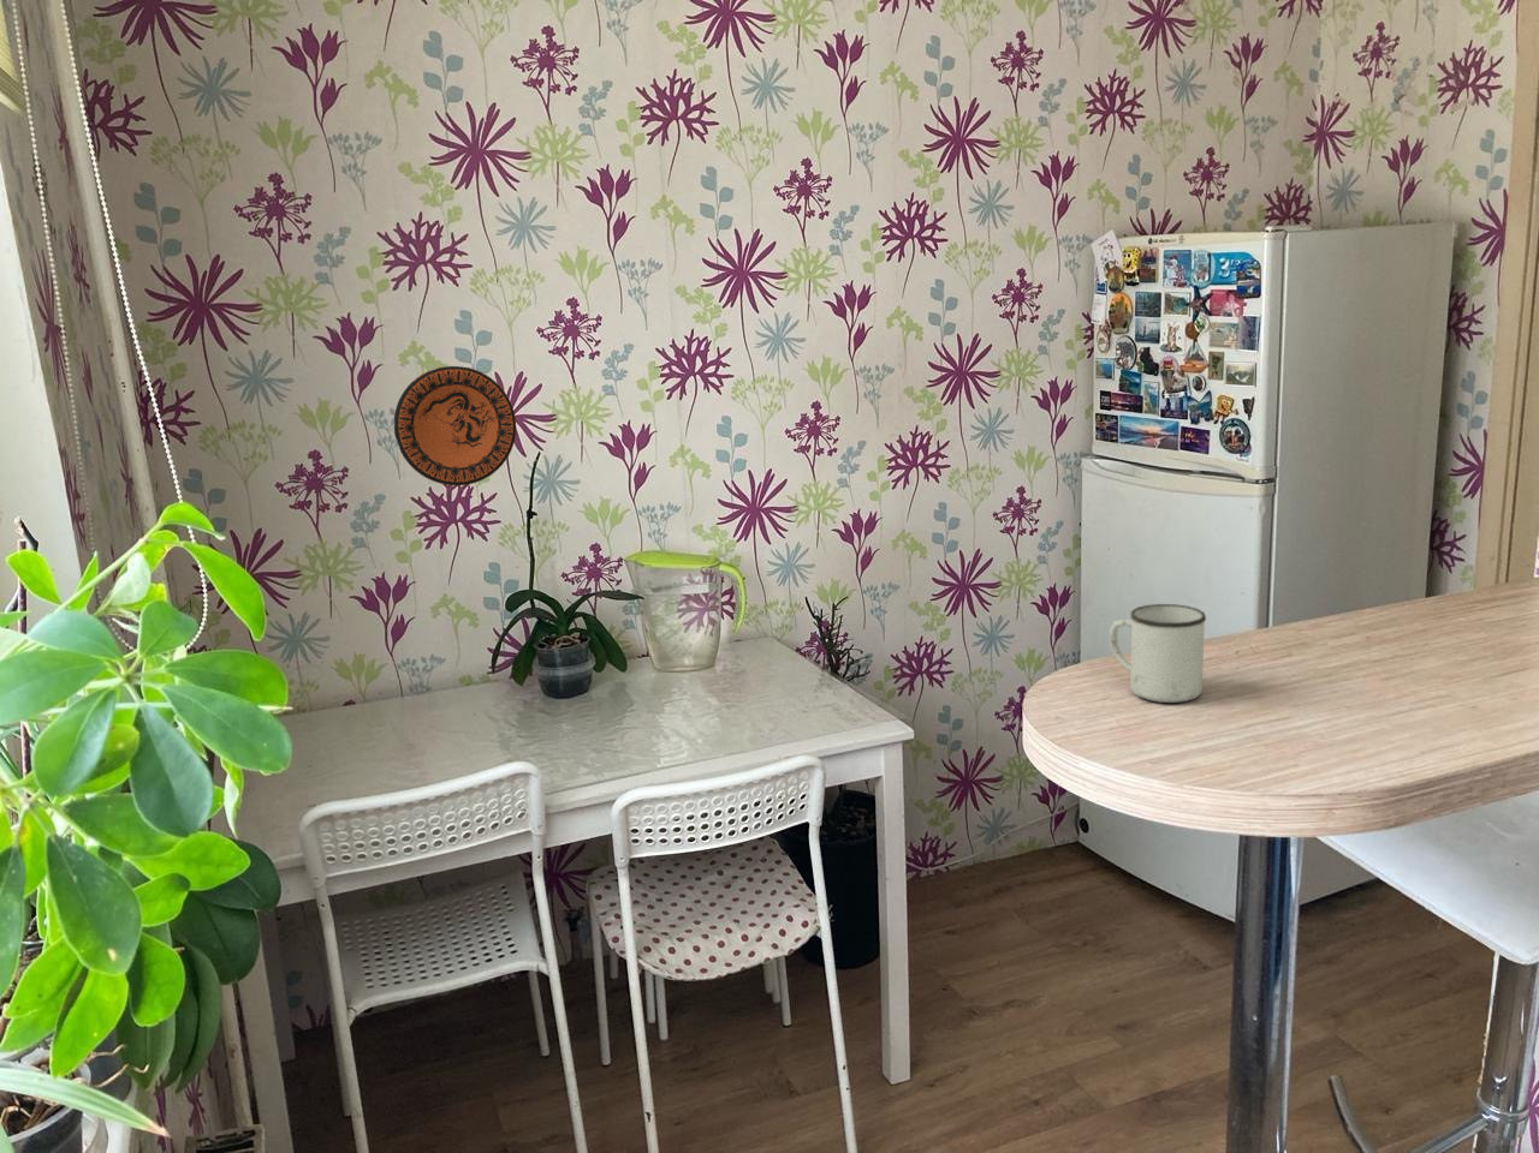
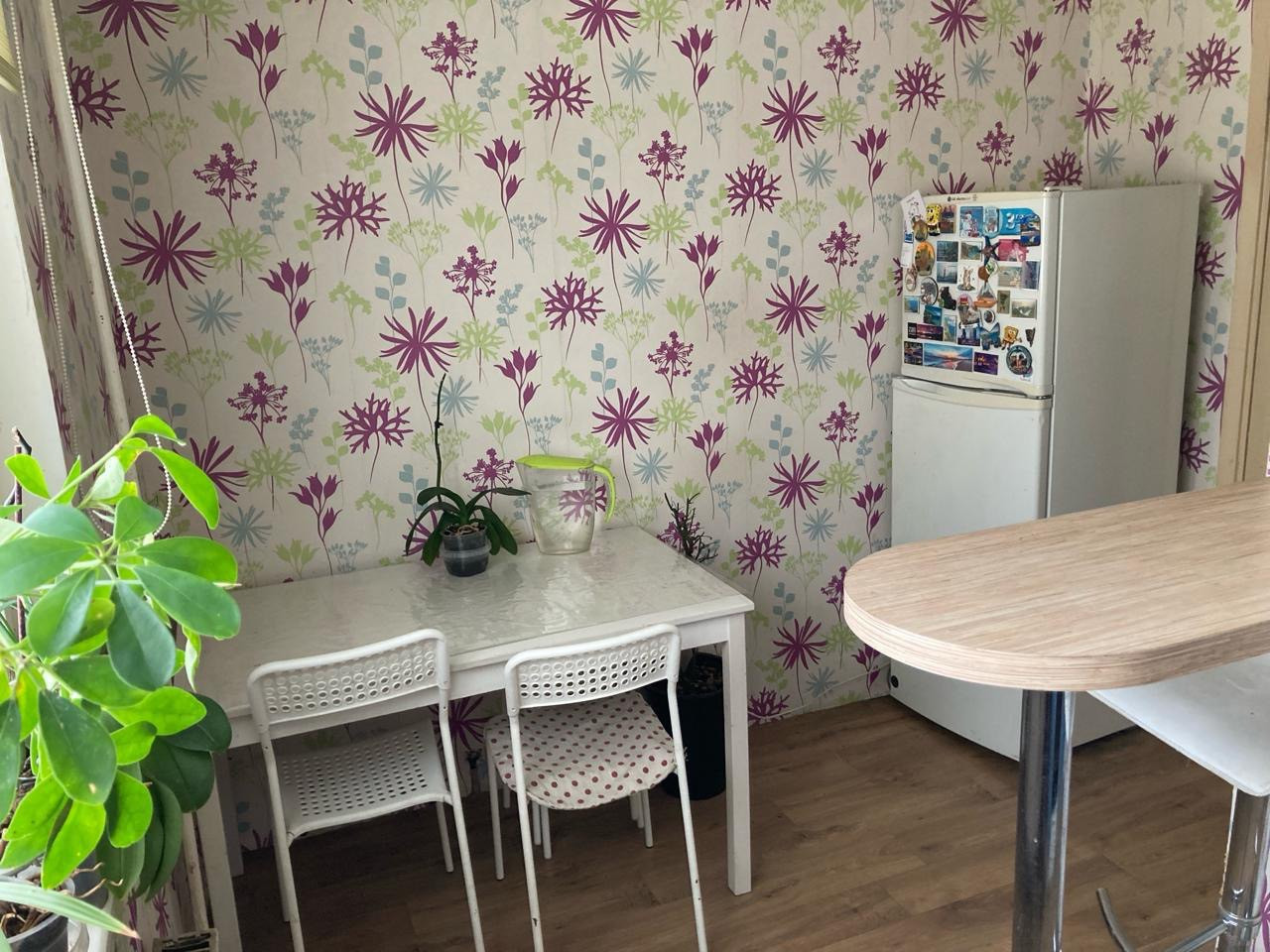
- mug [1109,603,1207,704]
- decorative plate [393,365,517,487]
